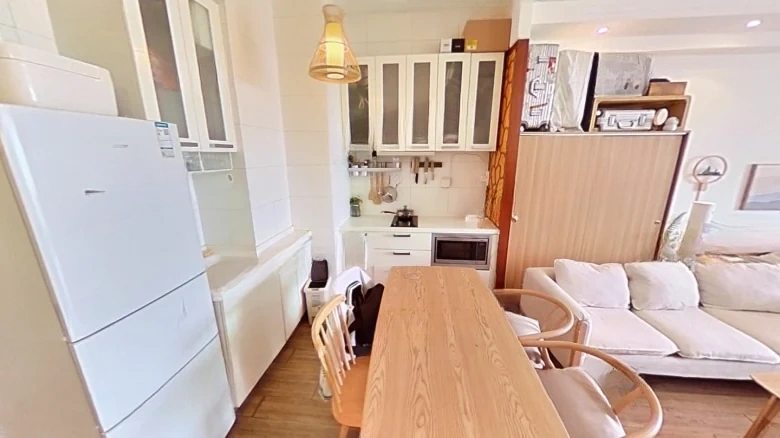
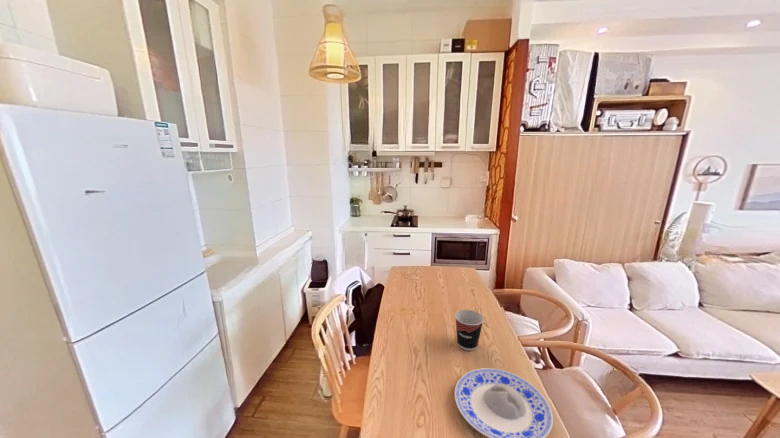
+ plate [454,367,554,438]
+ cup [454,309,485,351]
